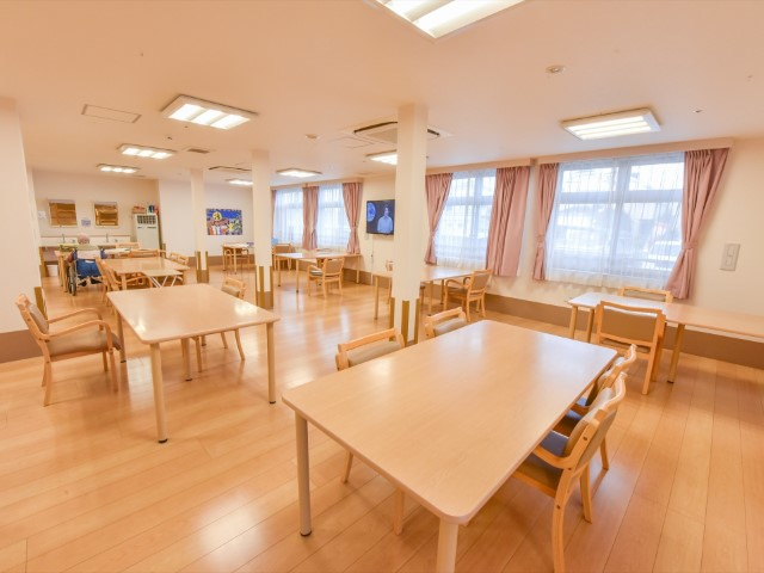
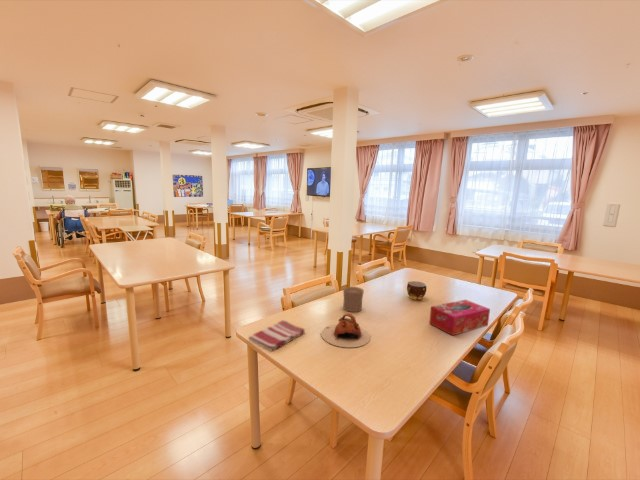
+ dish towel [247,319,306,352]
+ cup [342,286,365,313]
+ cup [406,280,427,301]
+ tissue box [428,299,491,336]
+ teapot [320,312,371,348]
